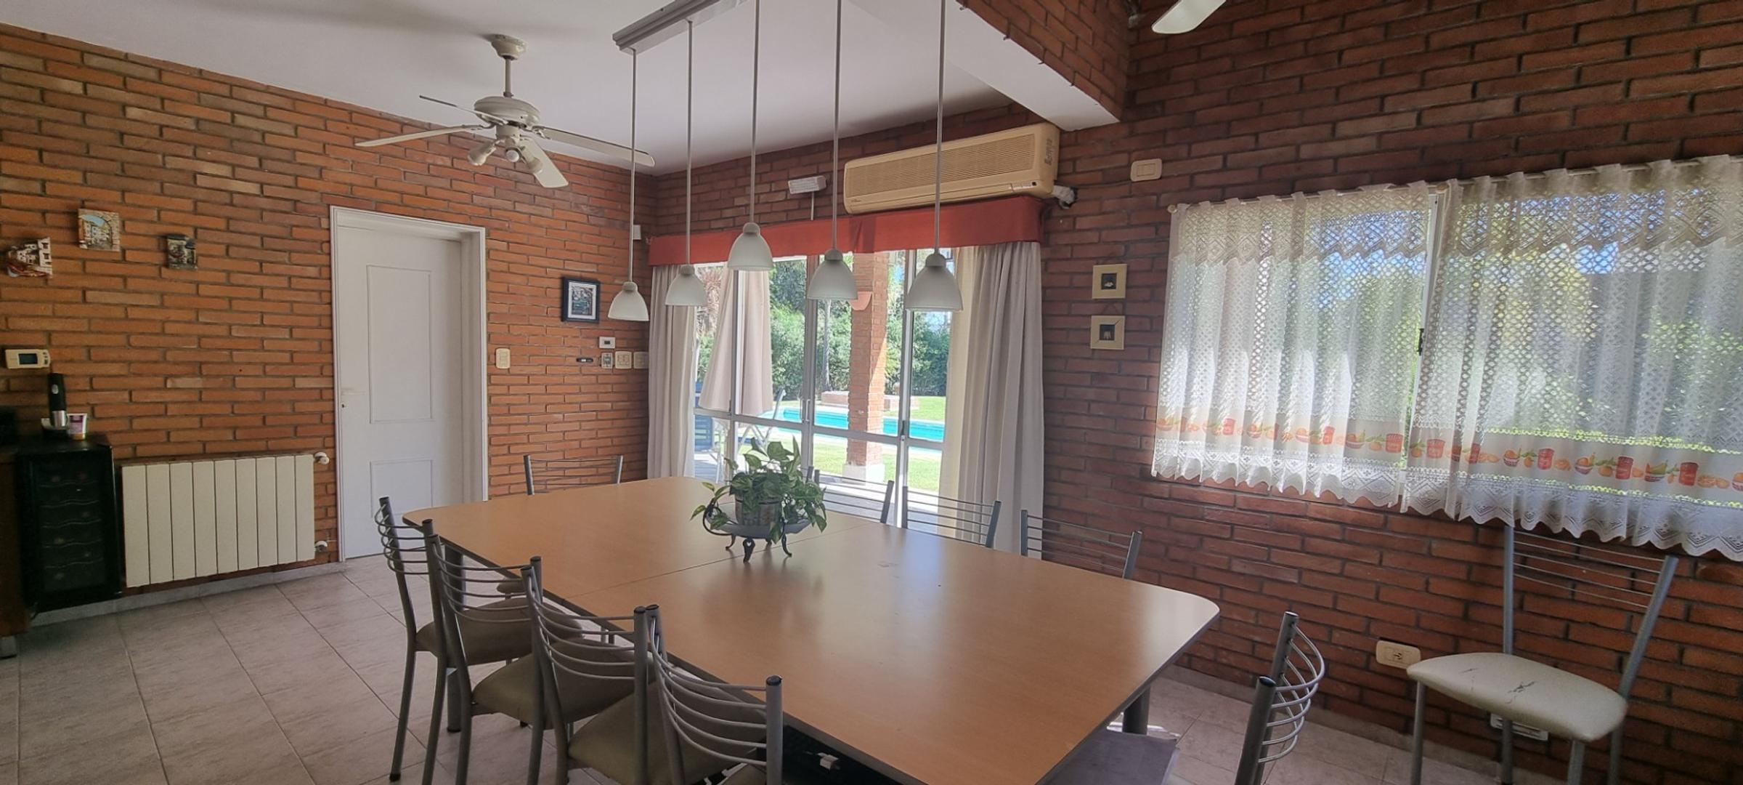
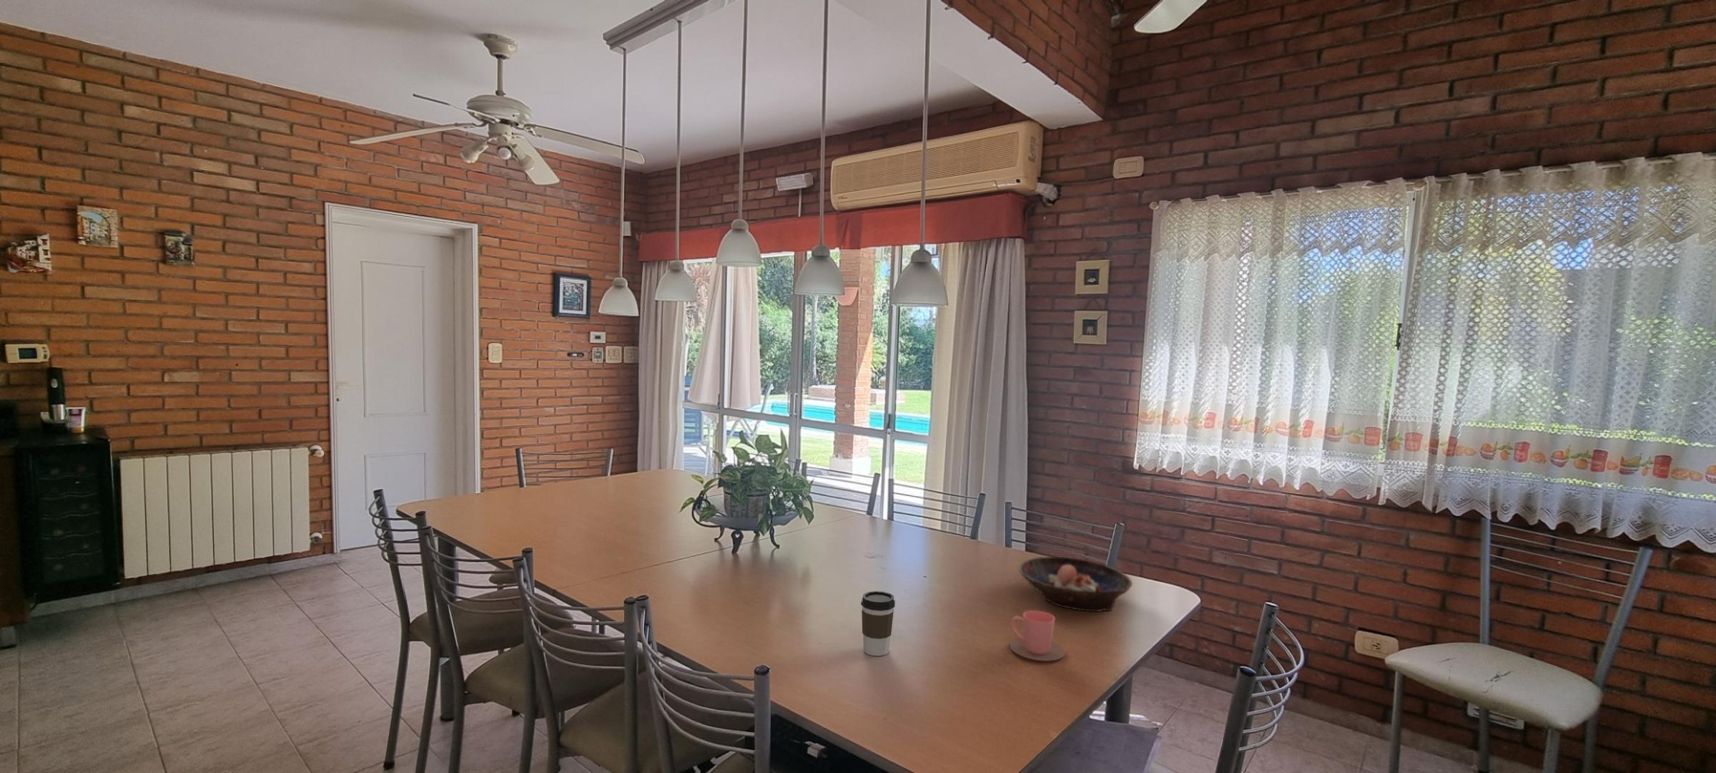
+ bowl [1018,555,1134,612]
+ cup [1009,610,1066,661]
+ coffee cup [860,590,896,656]
